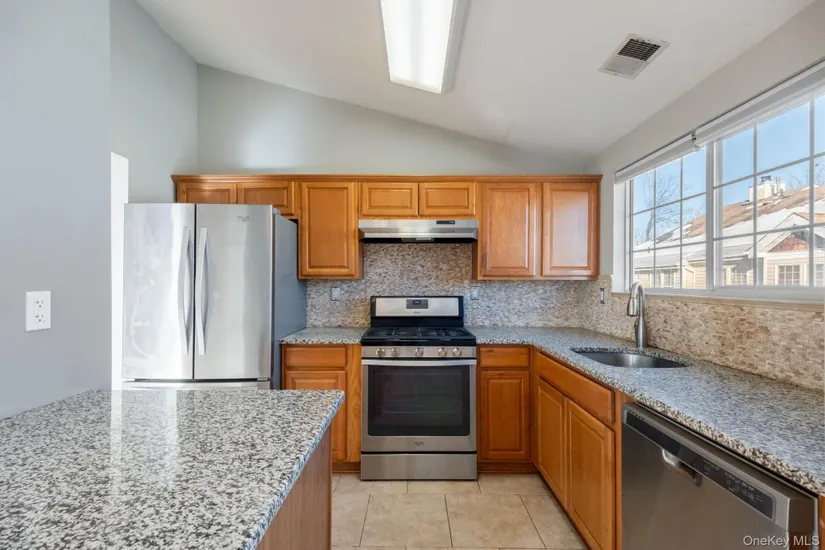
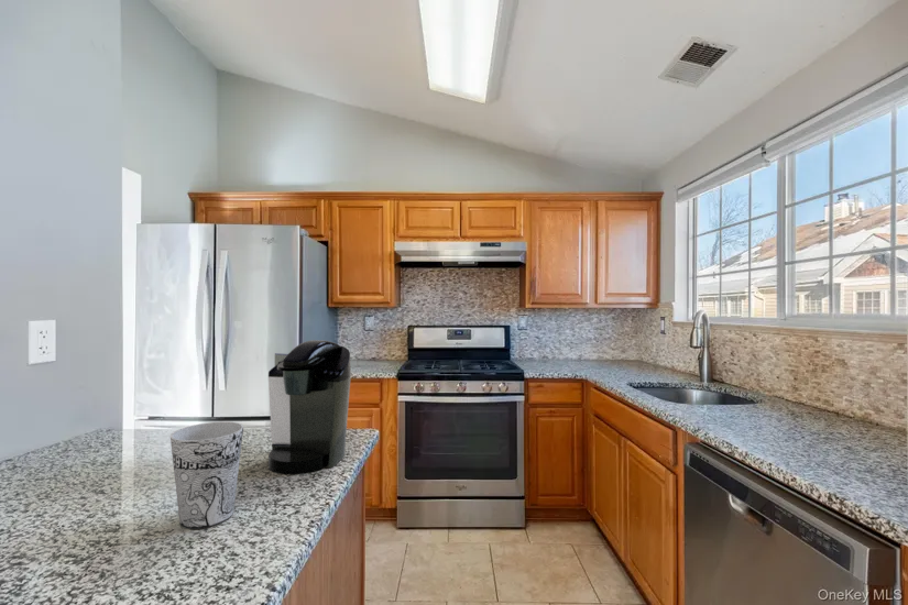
+ coffee maker [267,339,352,475]
+ cup [169,420,244,530]
